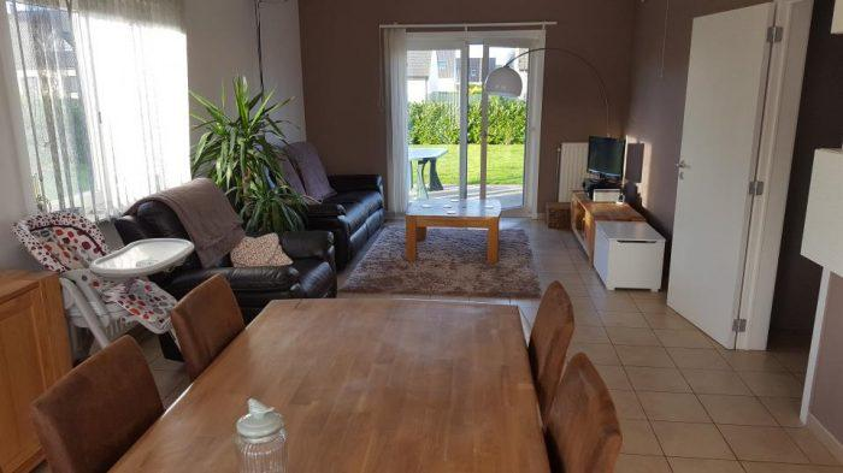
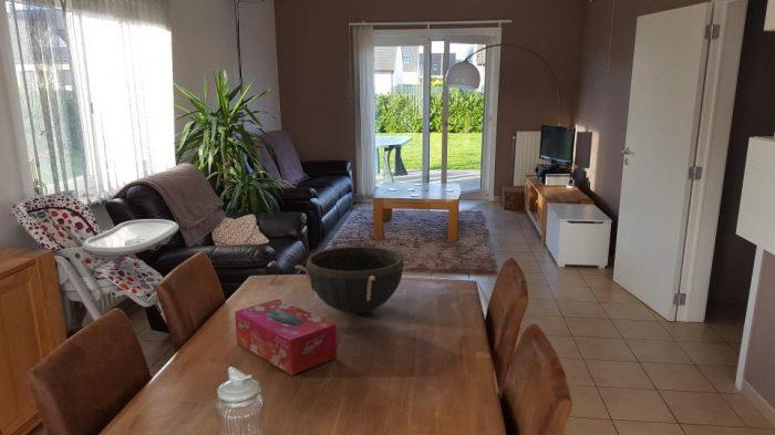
+ tissue box [234,298,338,376]
+ bowl [293,246,413,314]
